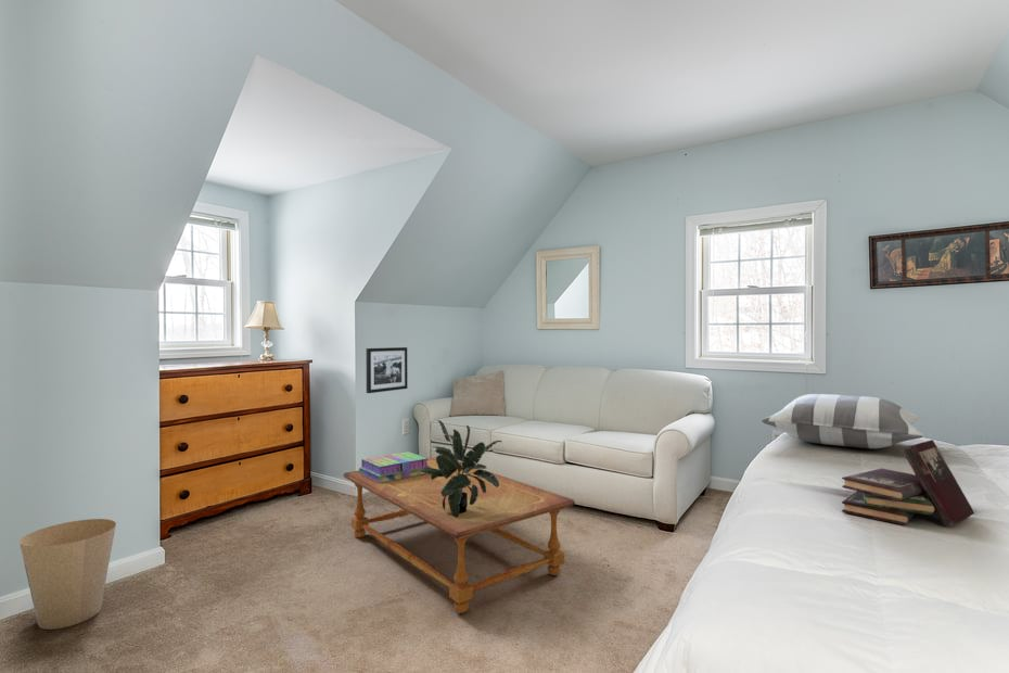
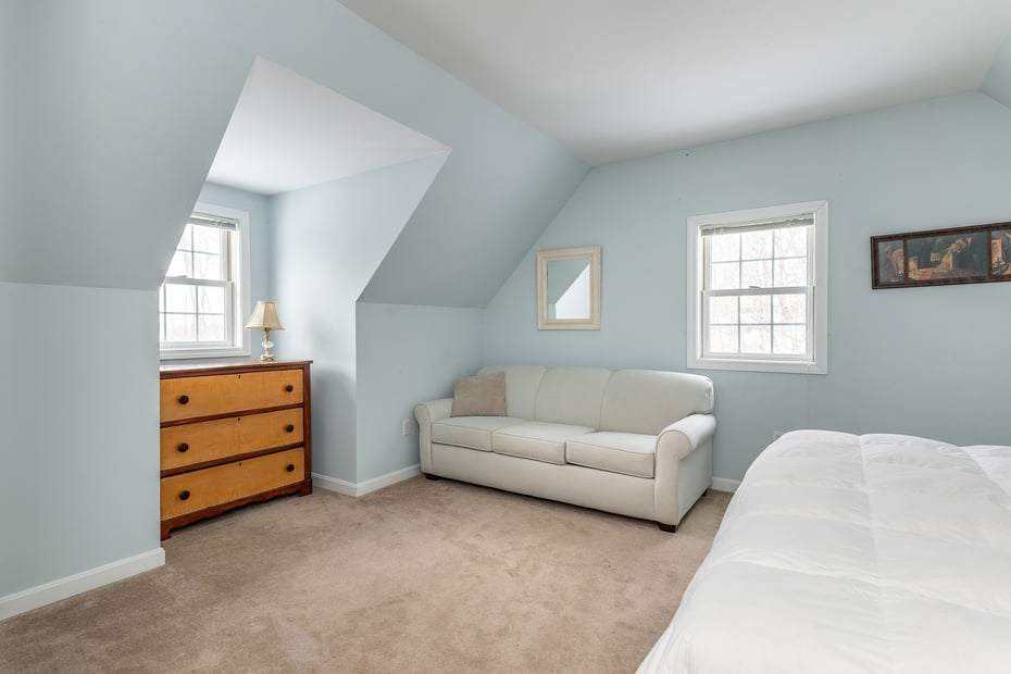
- stack of books [358,450,430,483]
- coffee table [342,456,576,614]
- trash can [18,518,117,631]
- potted plant [420,419,502,517]
- picture frame [366,346,409,394]
- pillow [761,393,924,449]
- book [841,439,975,526]
